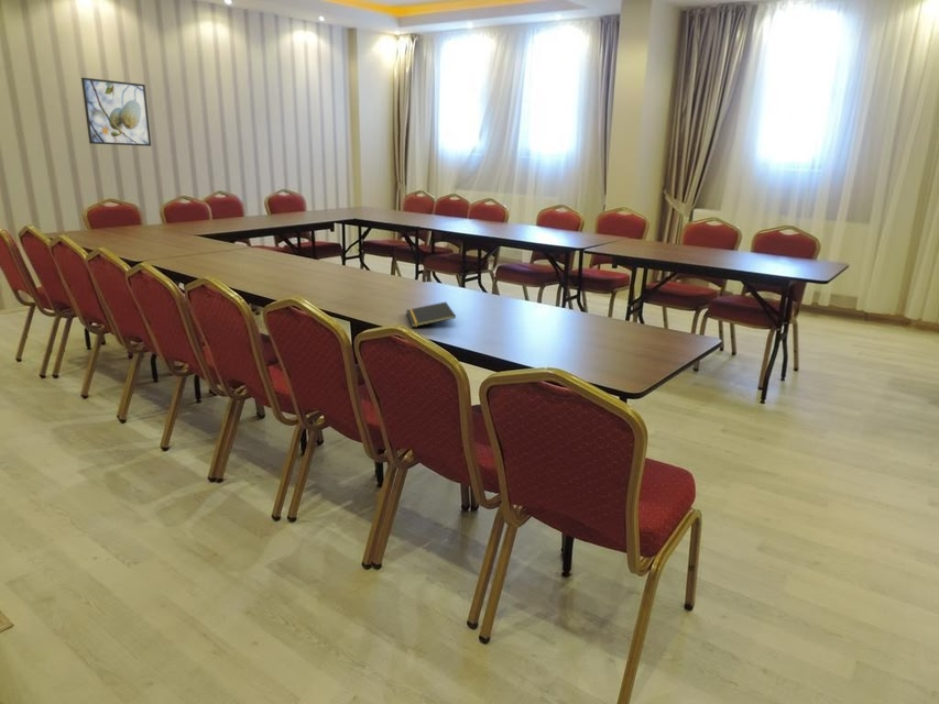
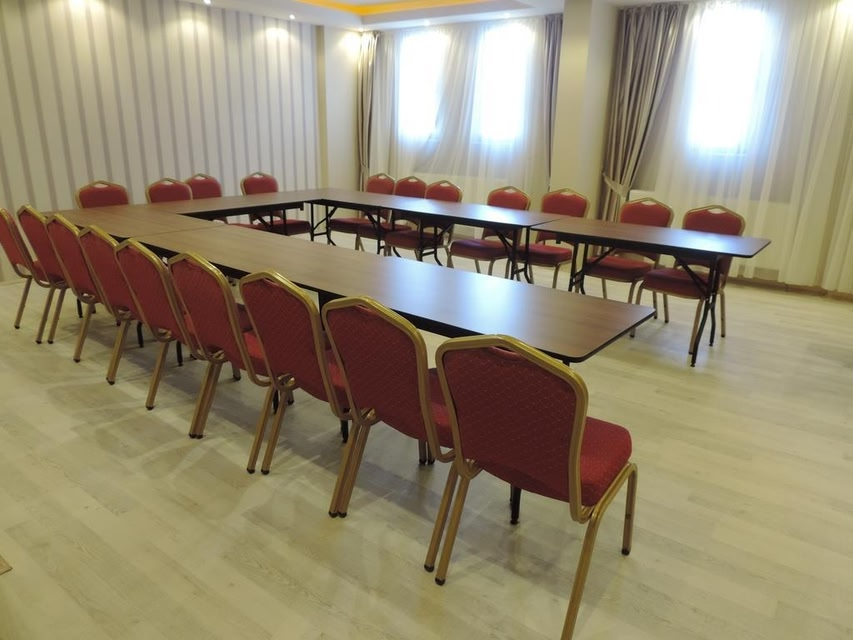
- notepad [405,301,457,328]
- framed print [80,77,152,147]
